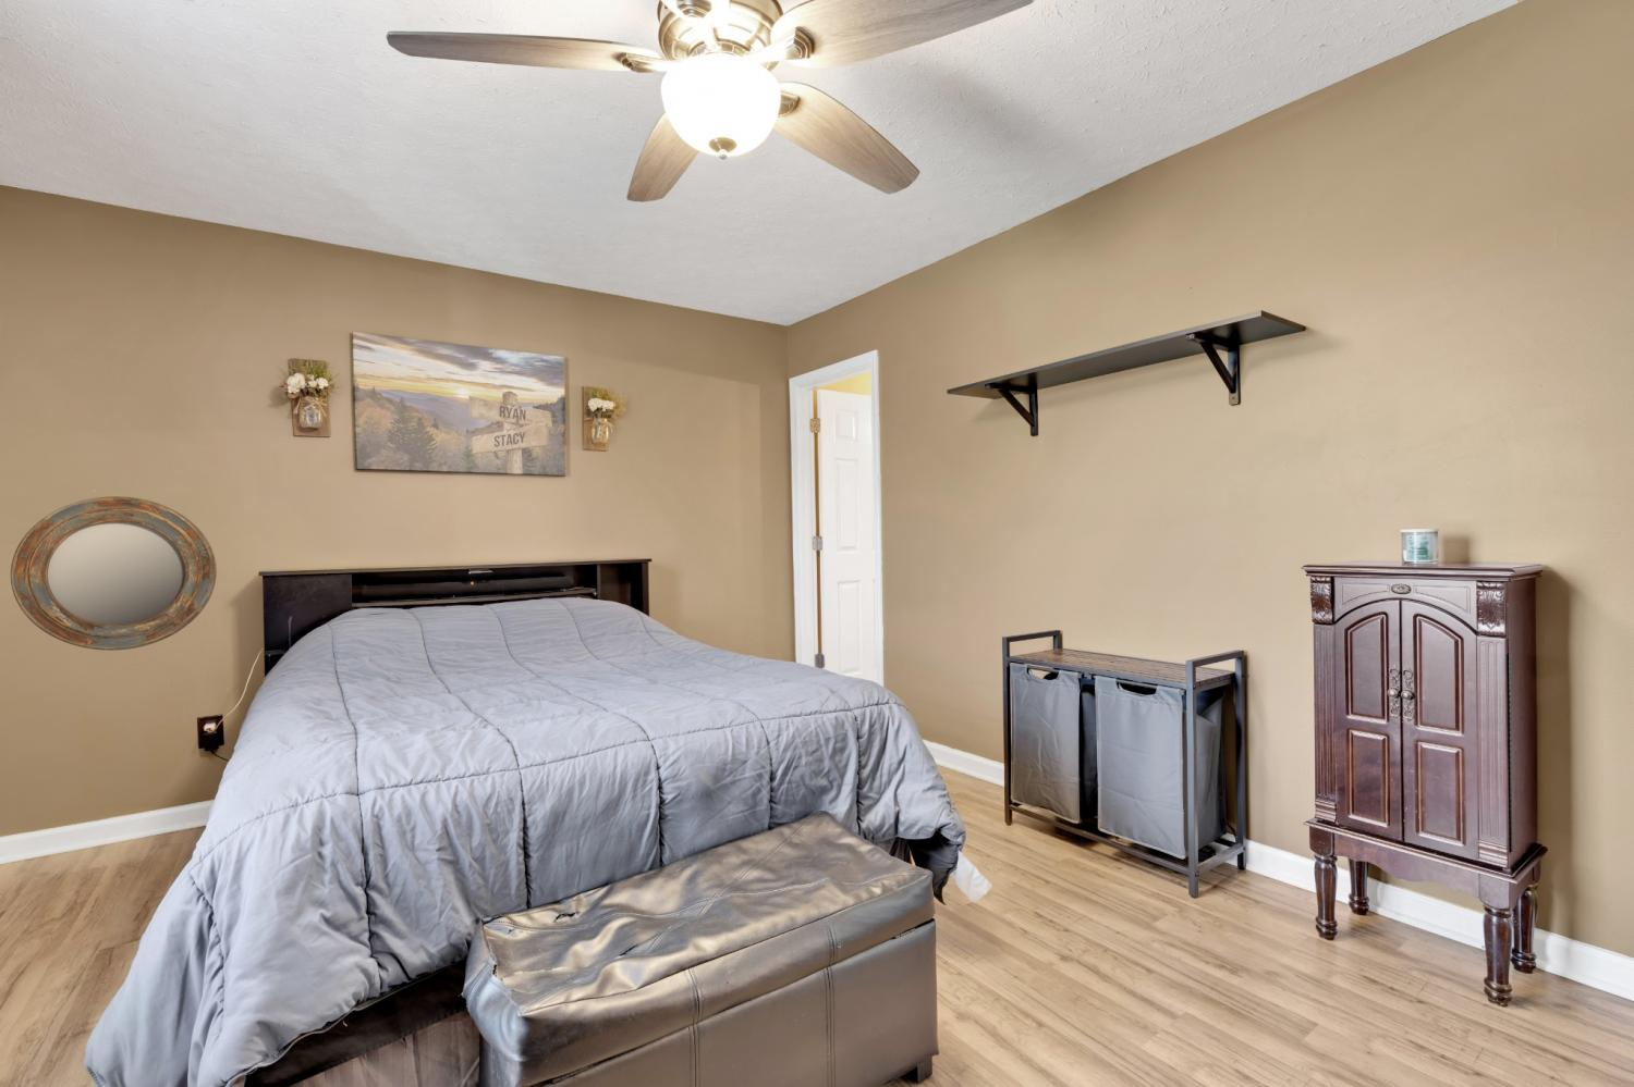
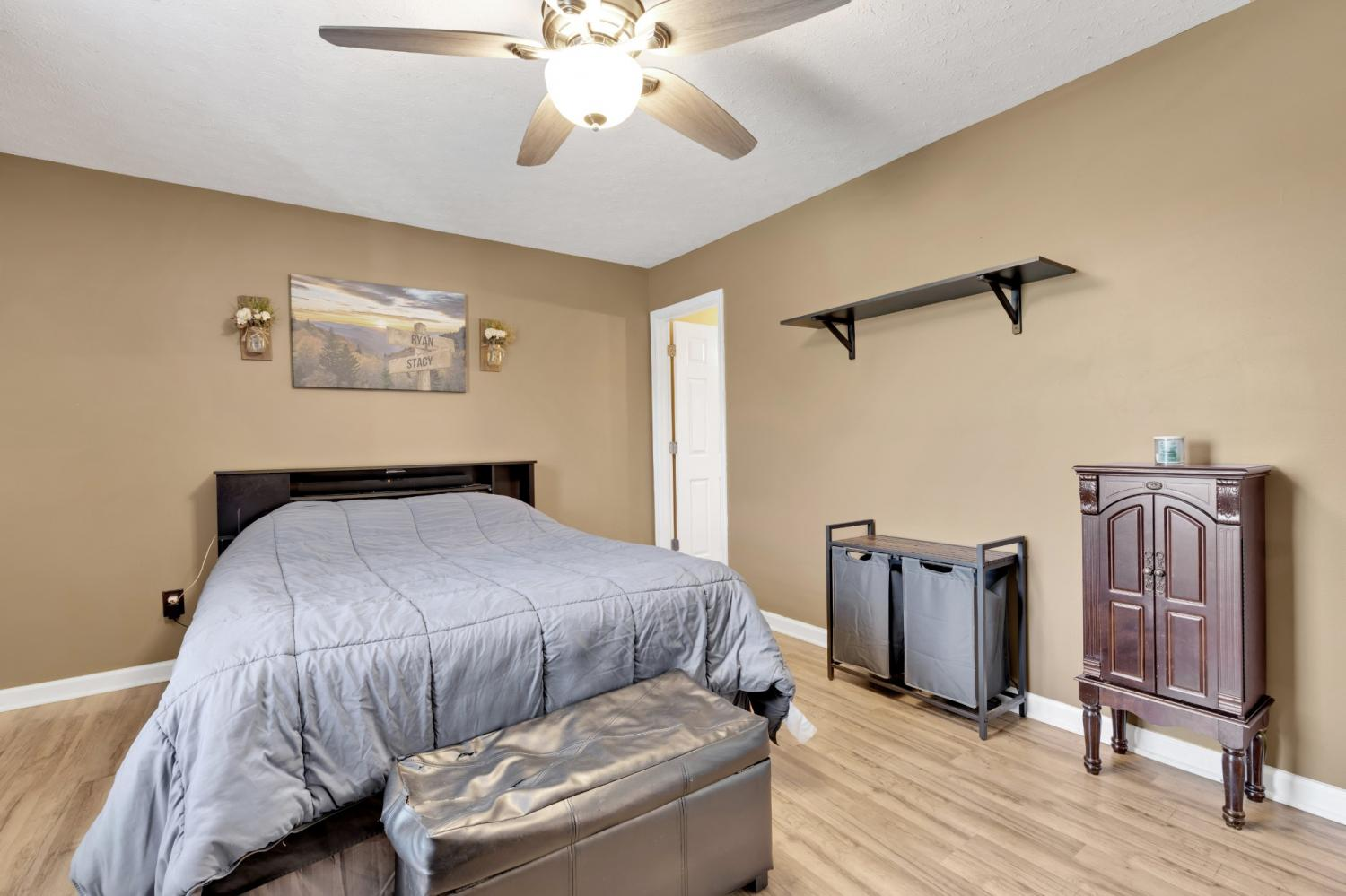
- home mirror [10,495,217,651]
